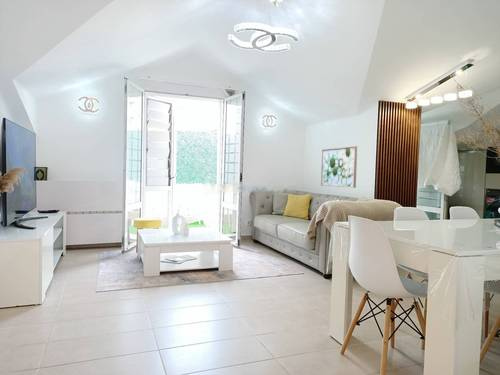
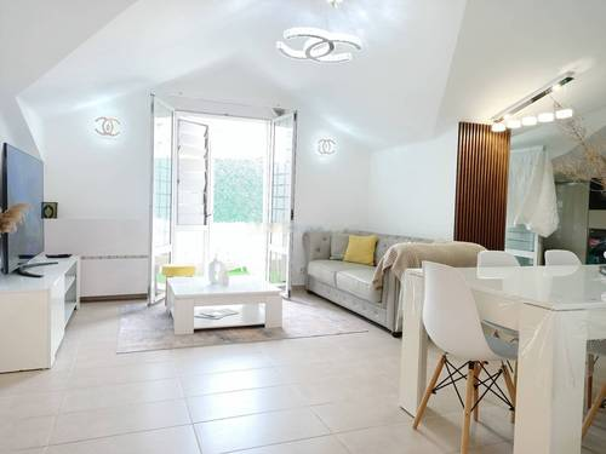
- wall art [320,145,358,189]
